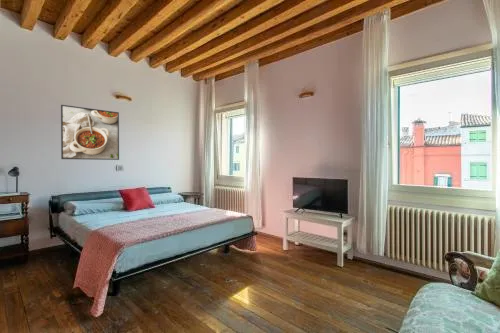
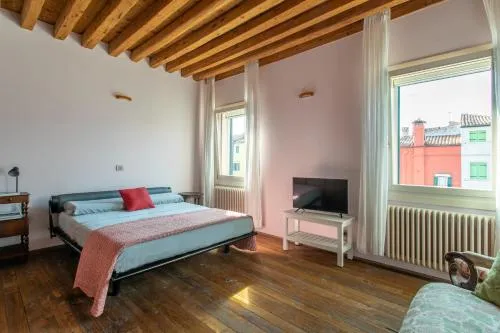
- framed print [60,104,120,161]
